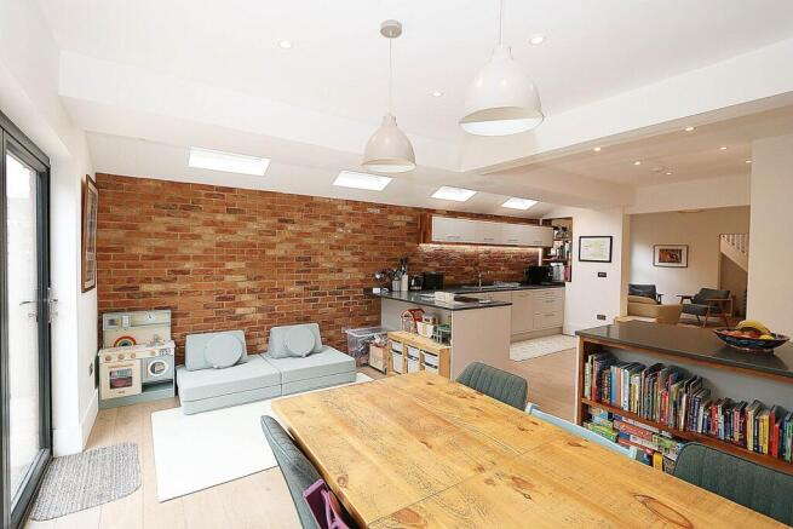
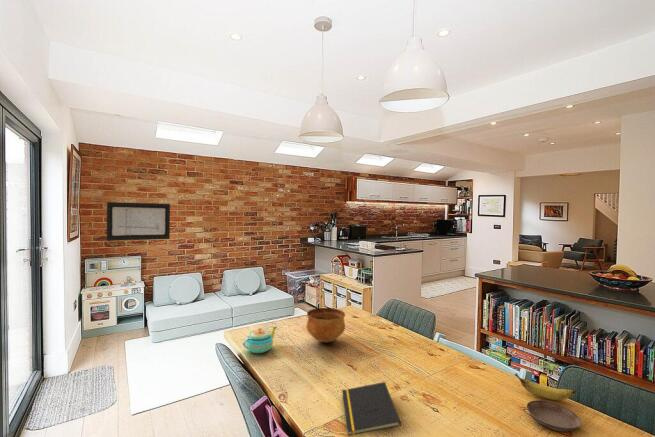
+ wall art [106,201,171,242]
+ bowl [305,307,346,343]
+ banana [514,373,576,401]
+ teapot [242,326,277,354]
+ notepad [341,381,402,437]
+ saucer [526,399,582,432]
